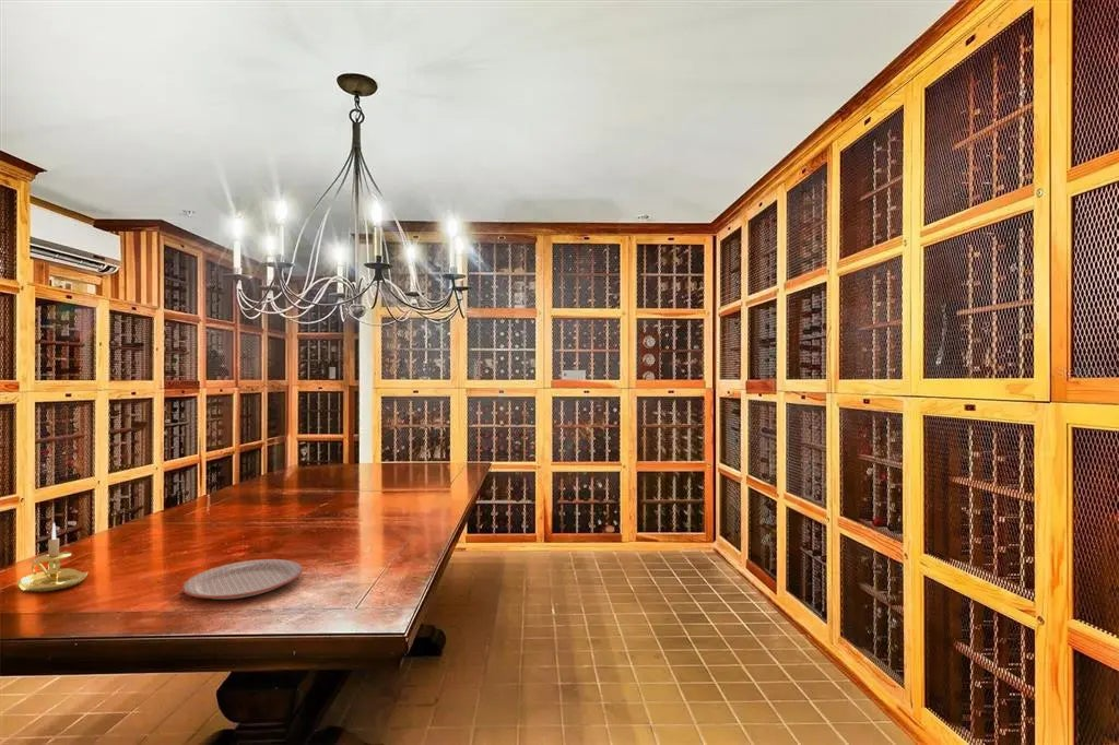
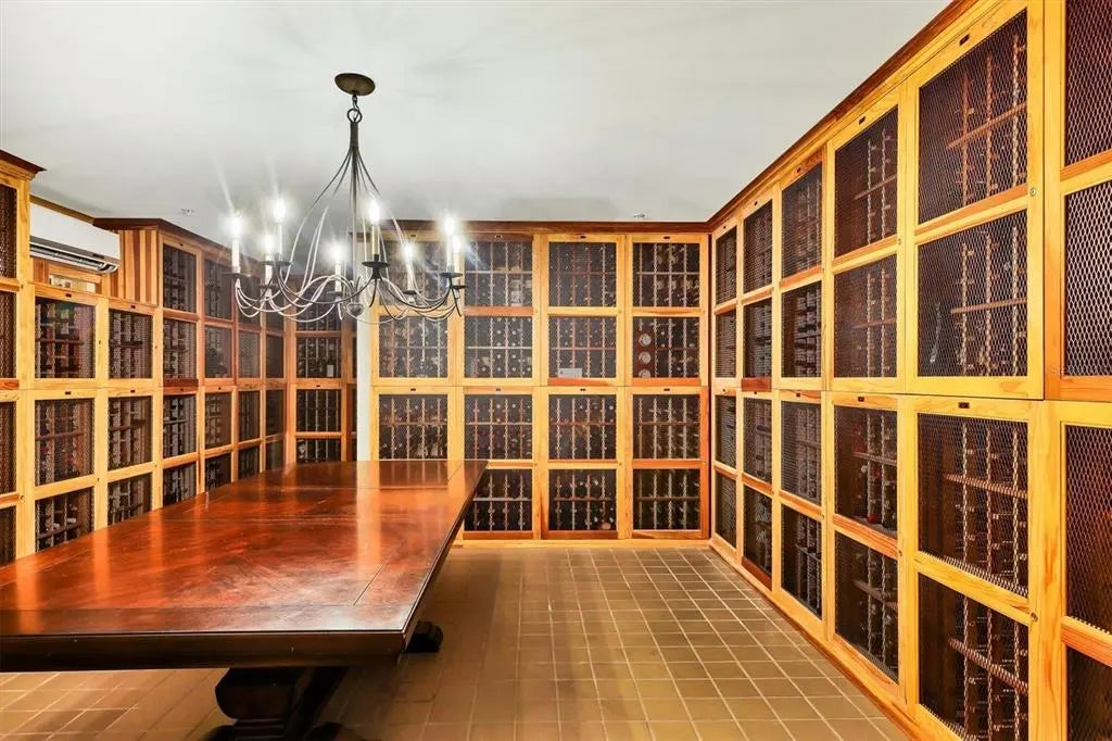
- candle holder [16,522,90,593]
- plate [181,558,304,600]
